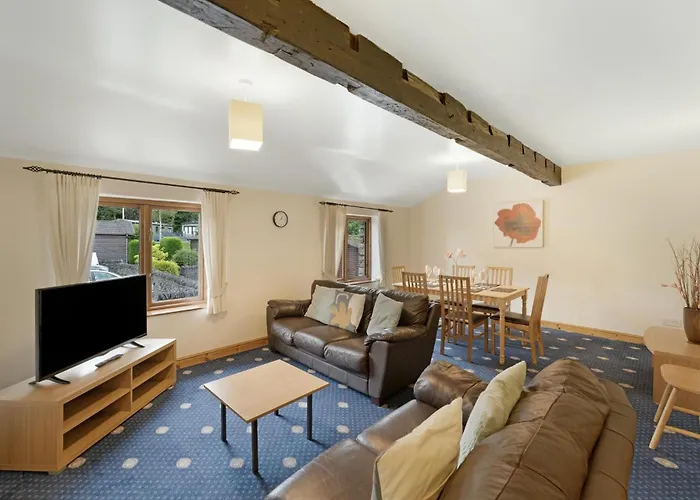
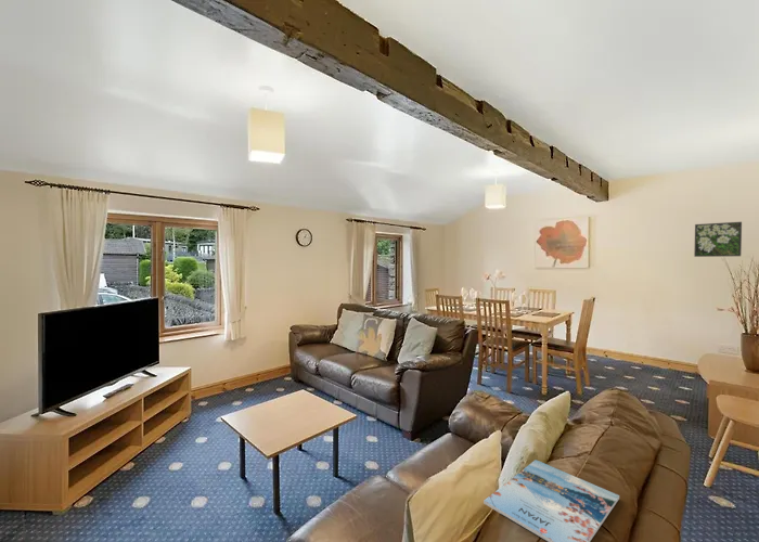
+ magazine [483,459,620,542]
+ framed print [693,221,743,258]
